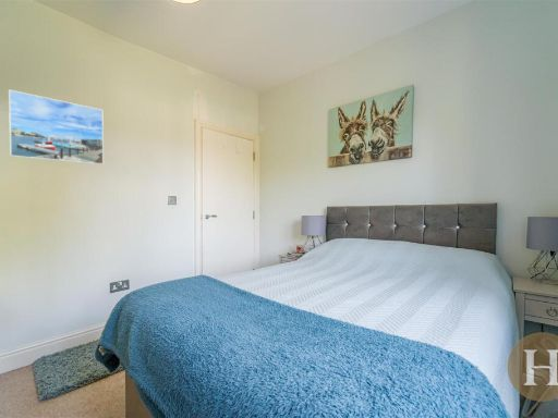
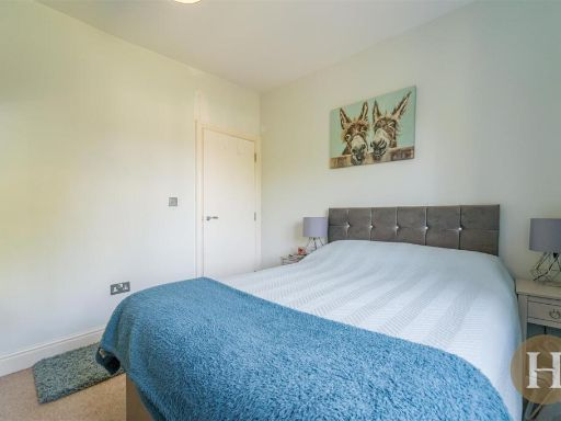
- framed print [8,88,105,165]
